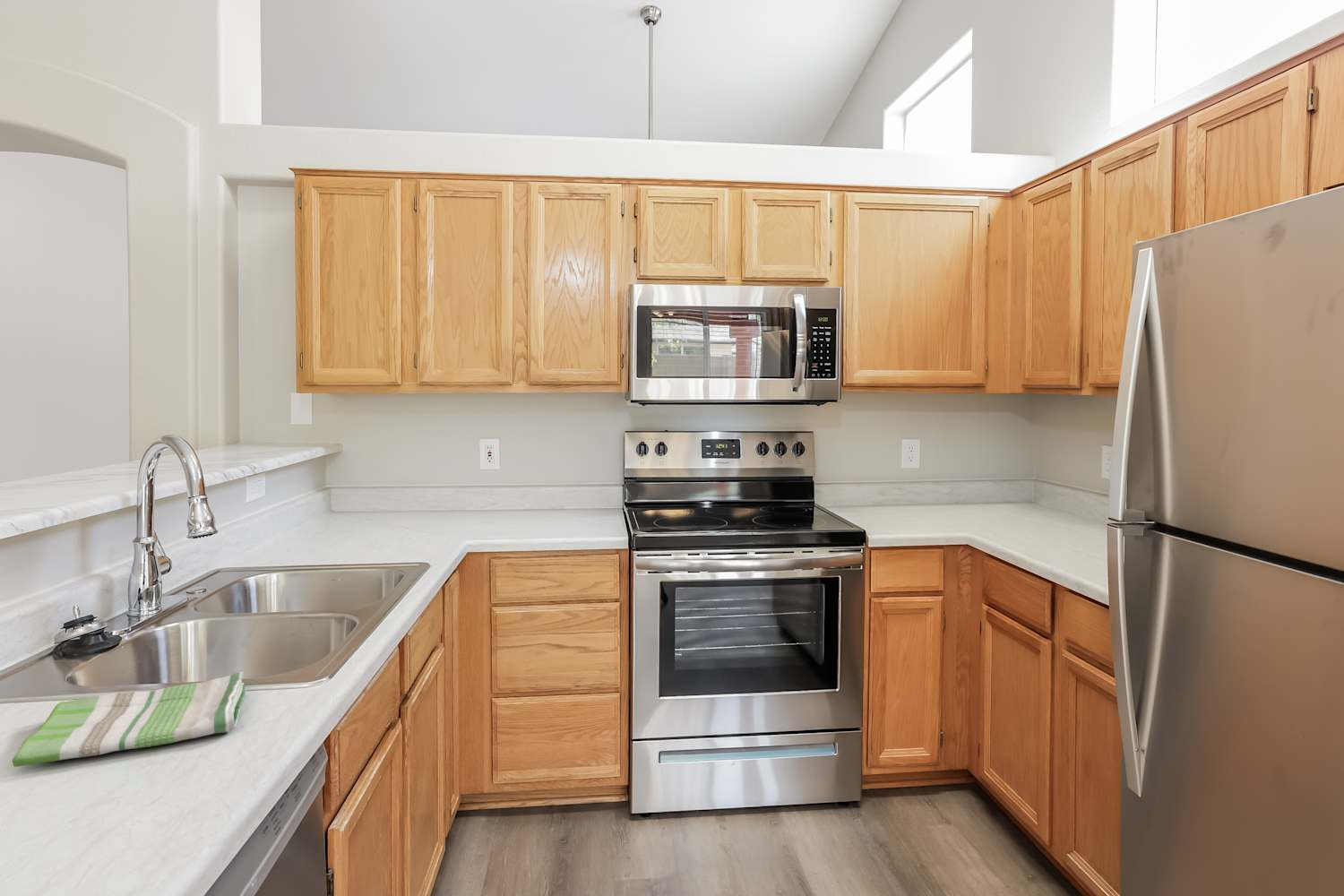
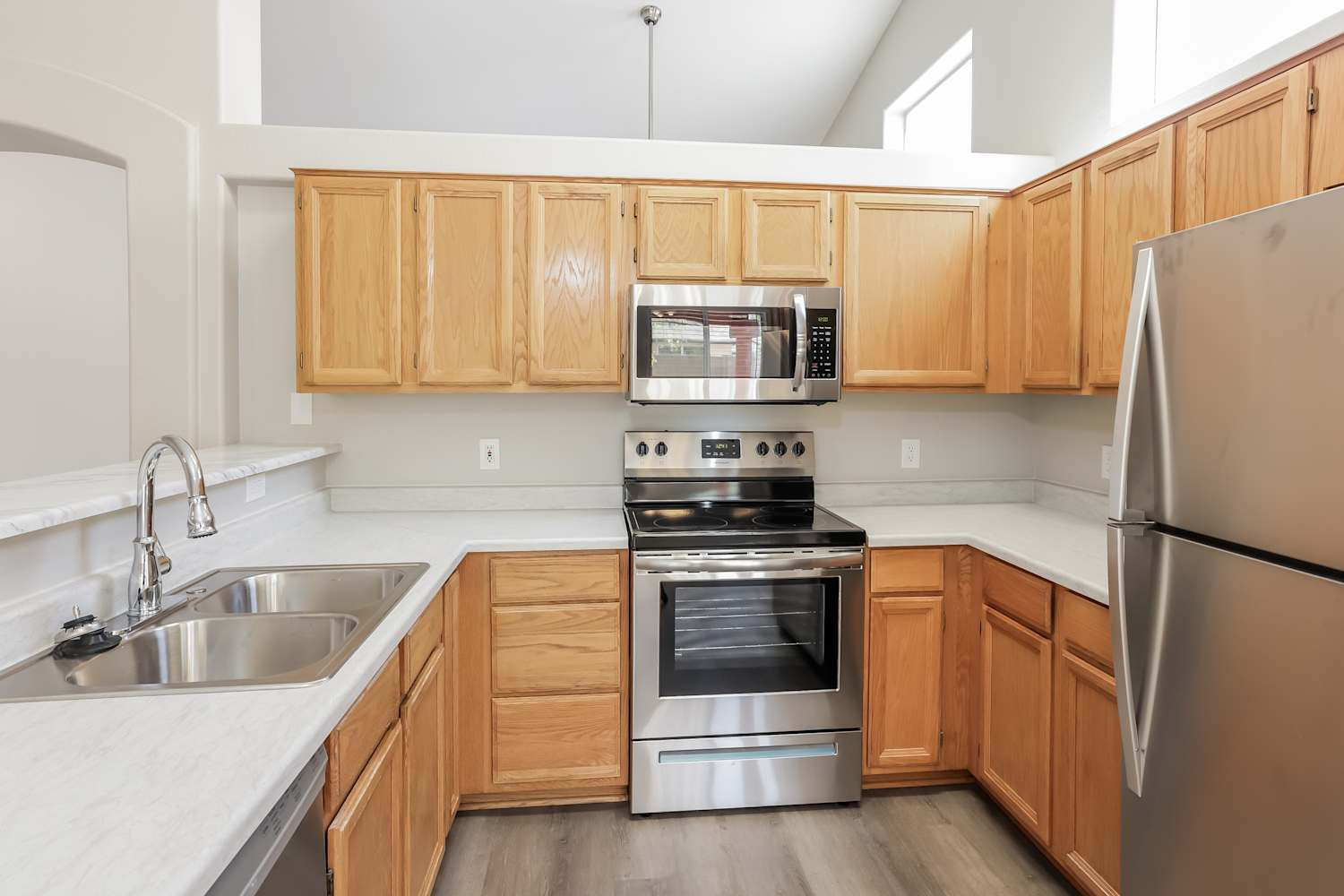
- dish towel [12,671,247,768]
